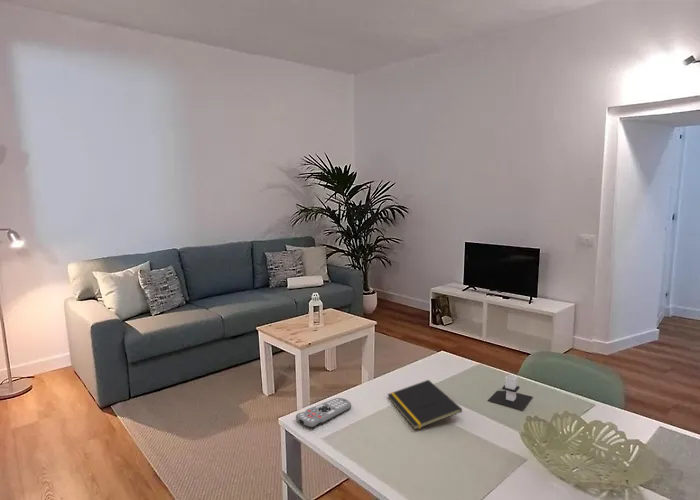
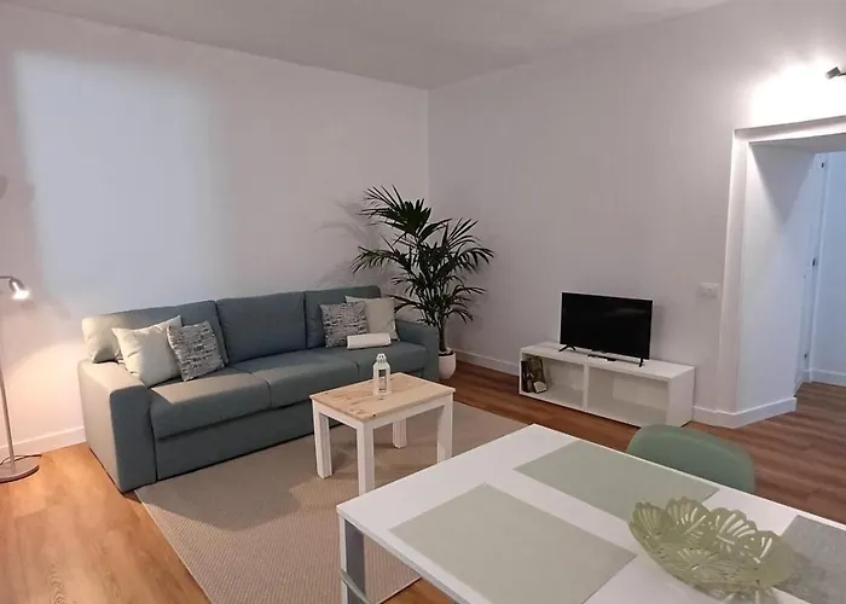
- architectural model [487,374,534,411]
- notepad [386,379,463,431]
- remote control [295,397,352,429]
